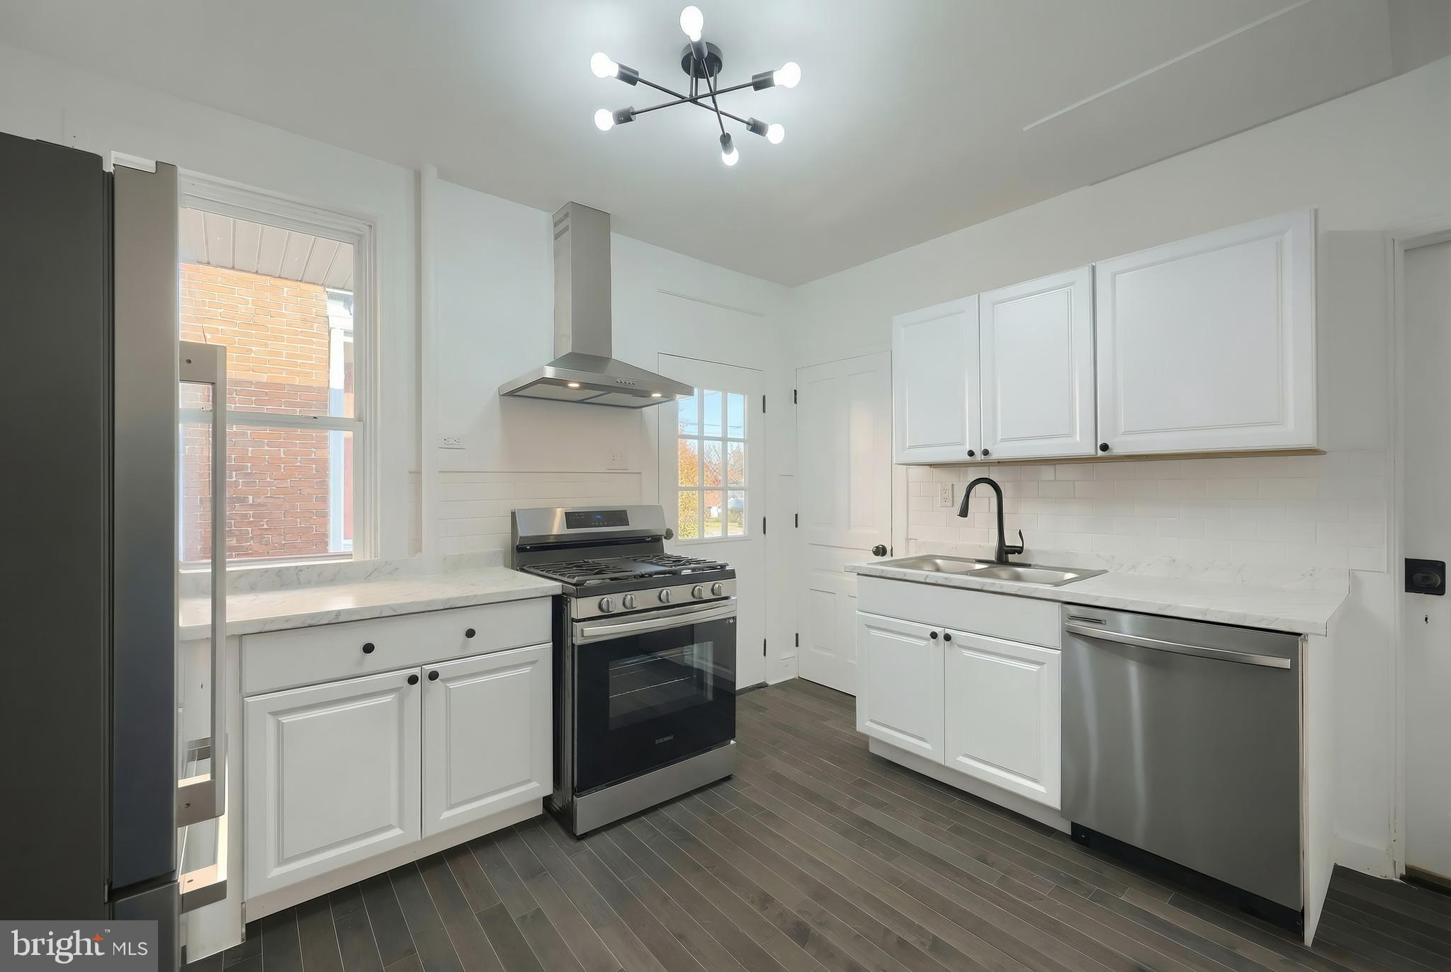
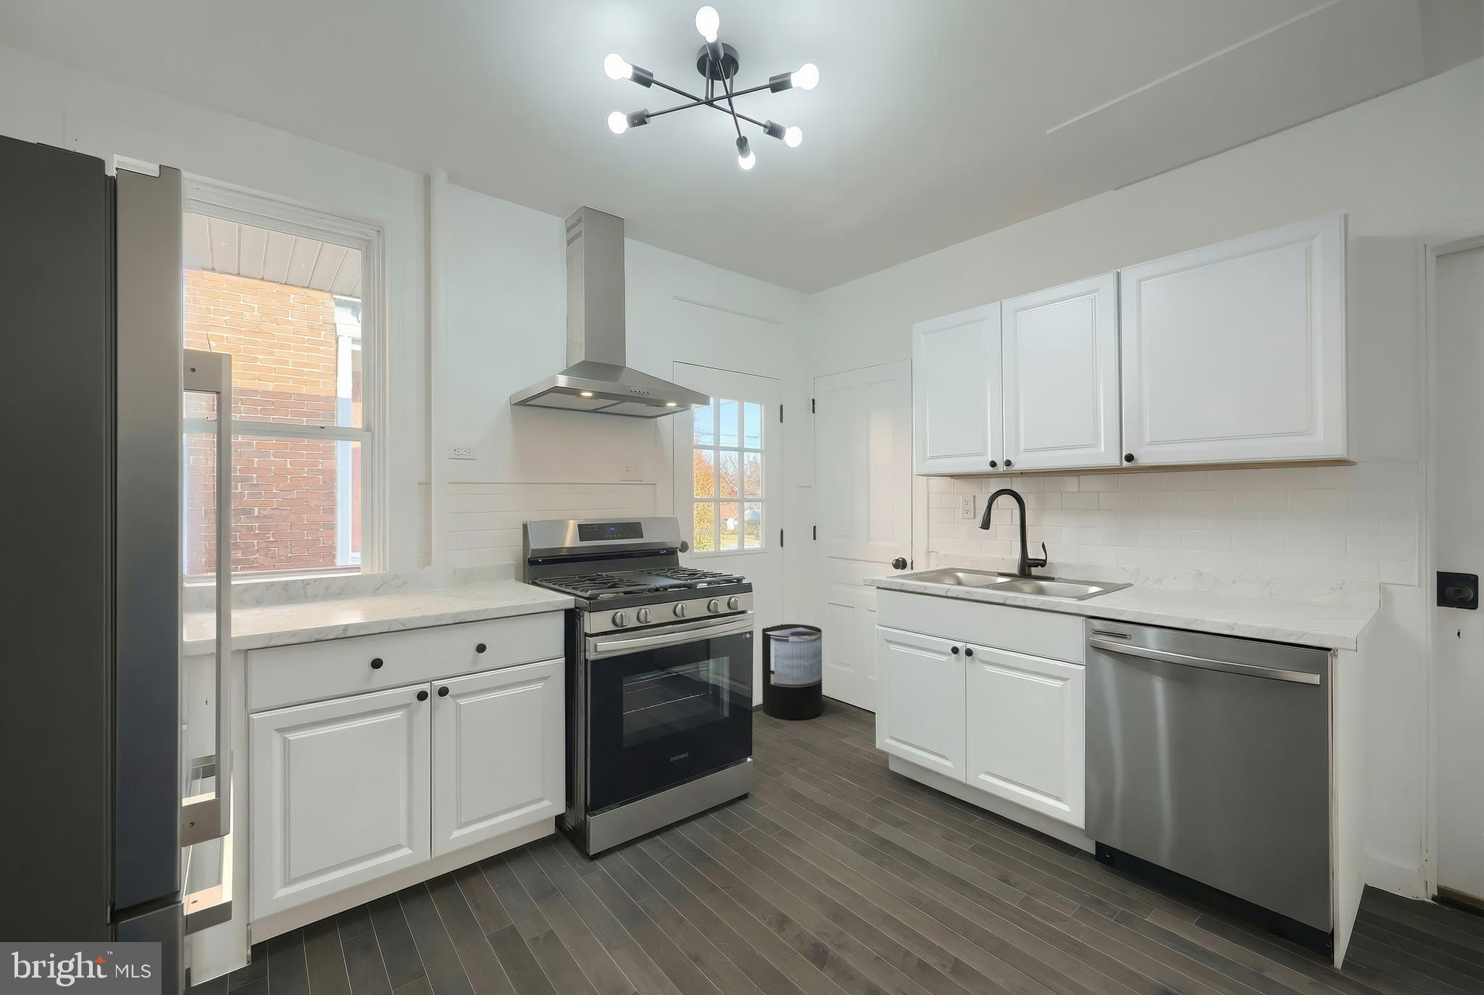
+ trash can [761,623,824,721]
